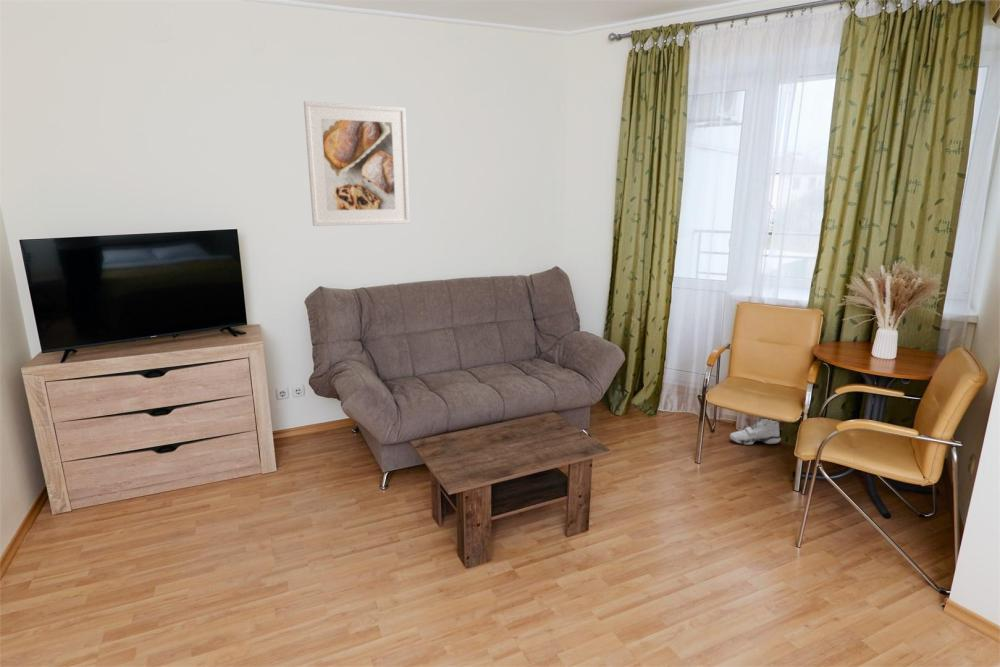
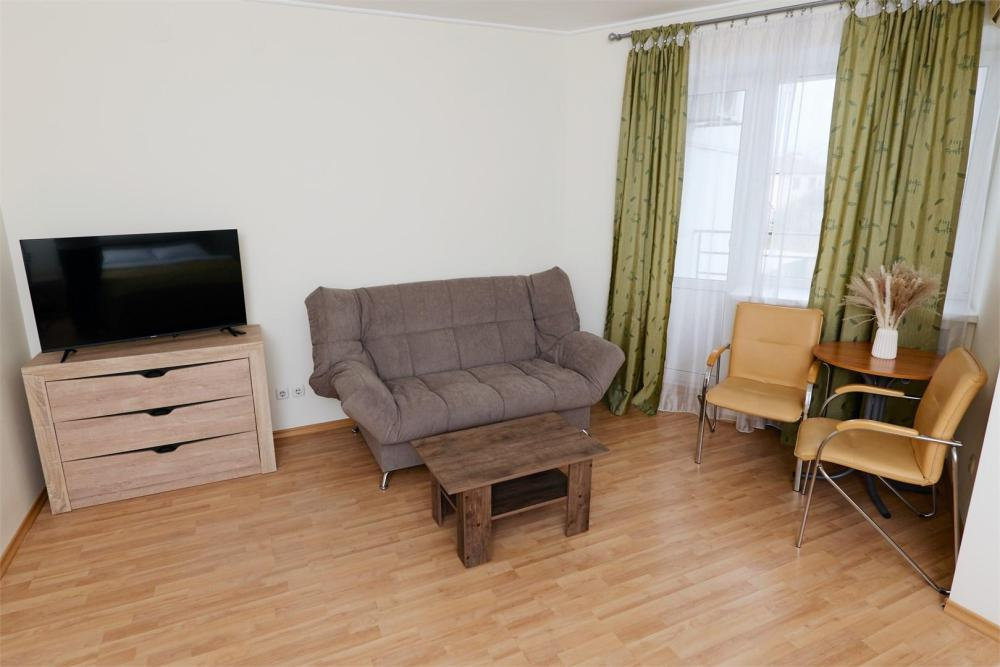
- sneaker [729,417,782,446]
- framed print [303,100,411,227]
